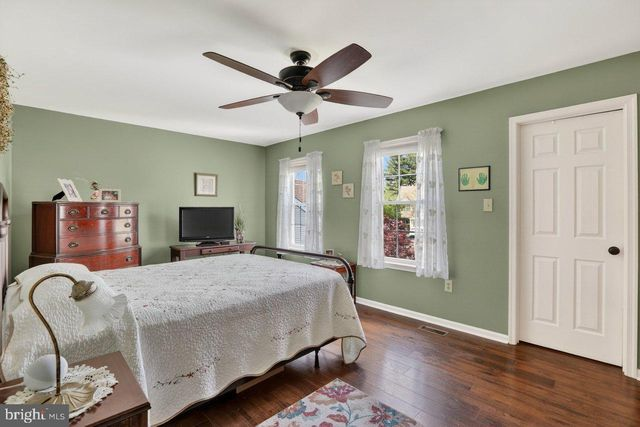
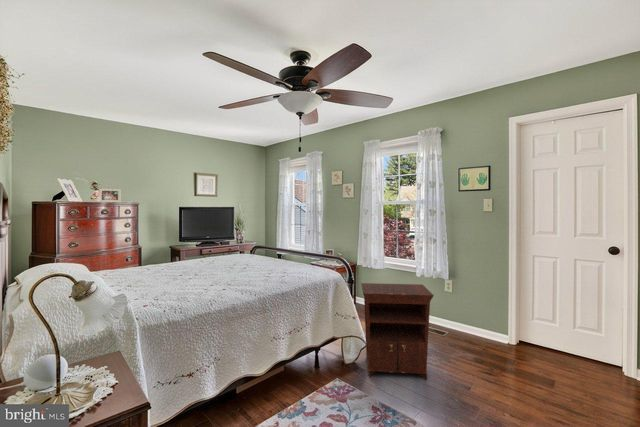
+ nightstand [360,282,435,381]
